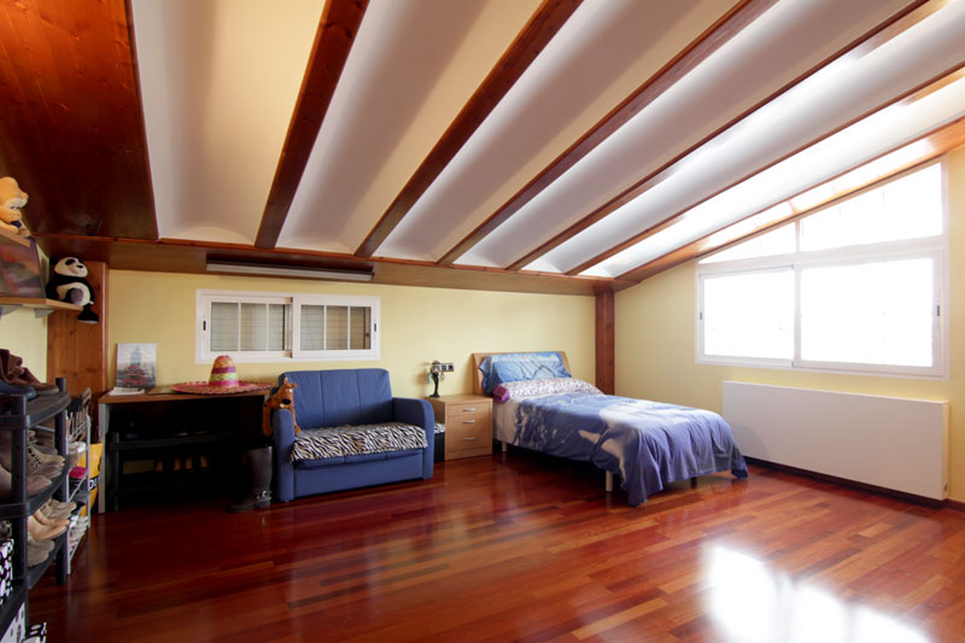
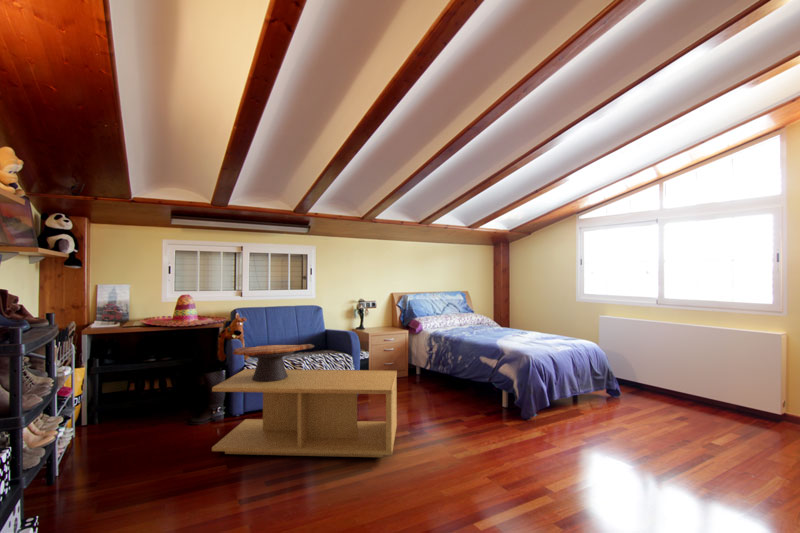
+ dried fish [232,343,315,382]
+ coffee table [211,368,398,458]
